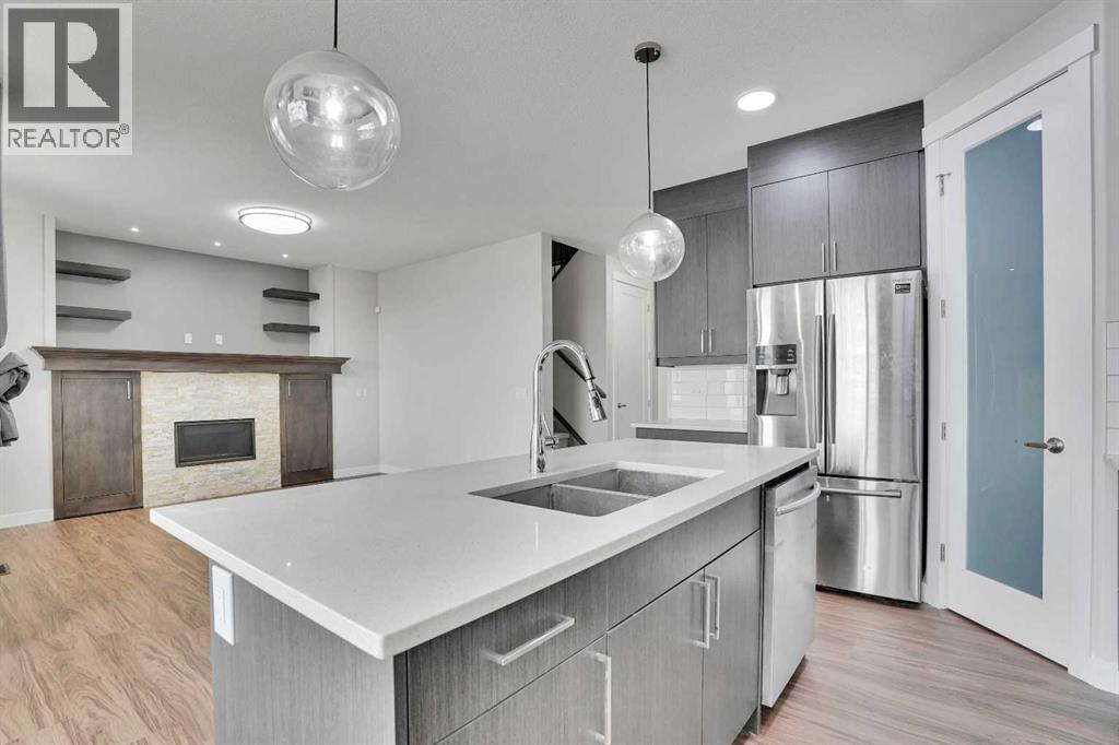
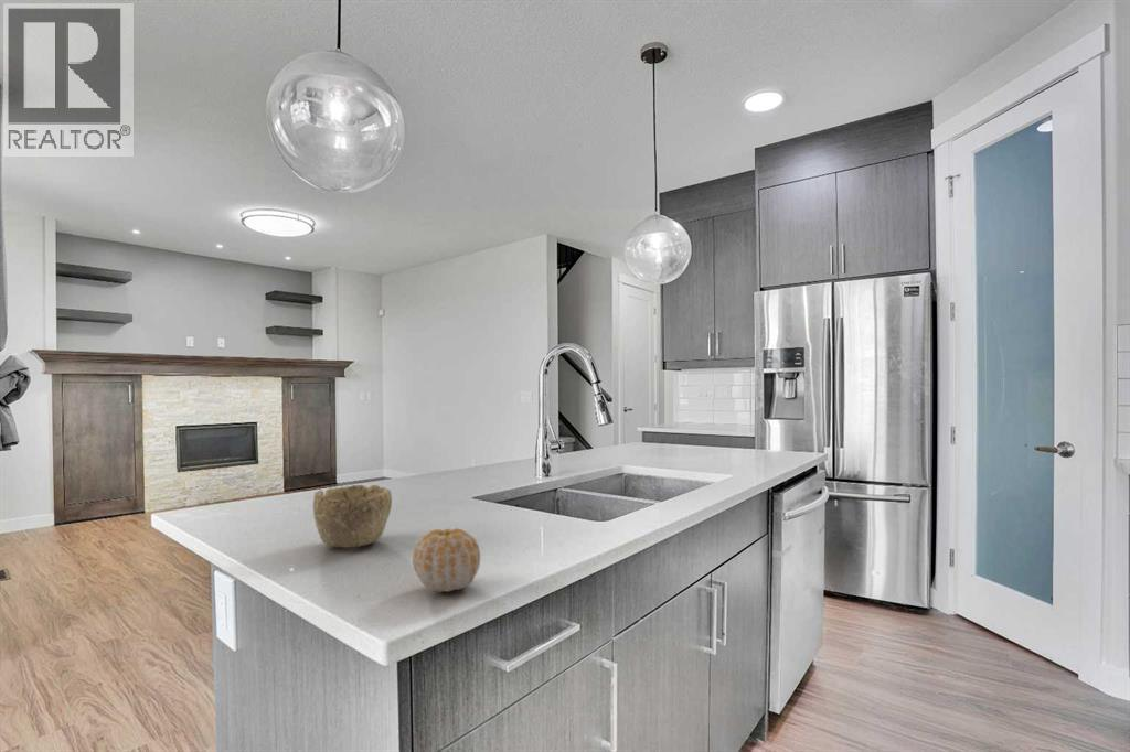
+ fruit [412,527,481,593]
+ bowl [312,484,393,549]
